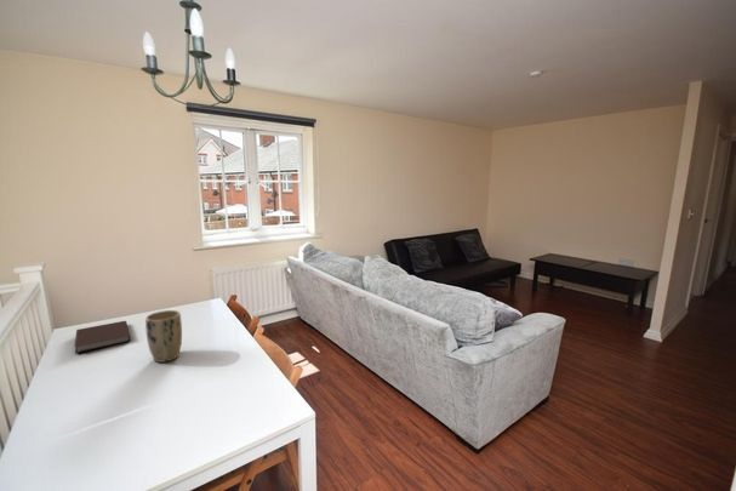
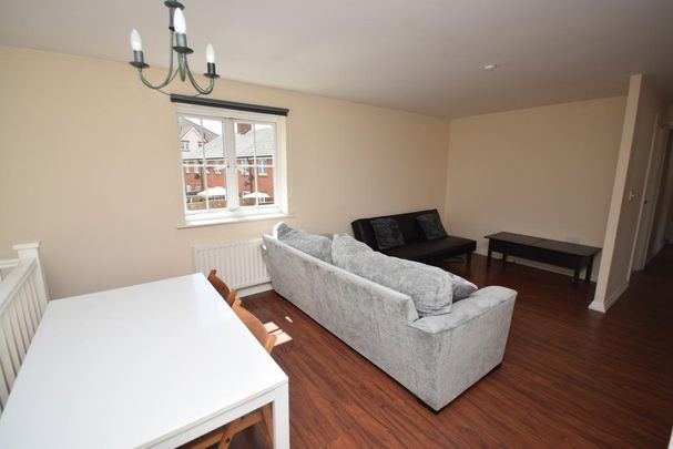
- plant pot [144,309,183,364]
- notebook [74,320,132,354]
